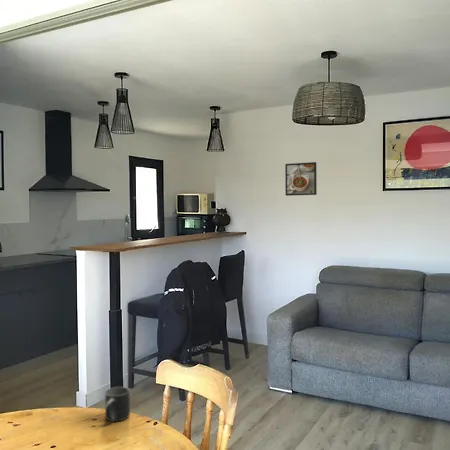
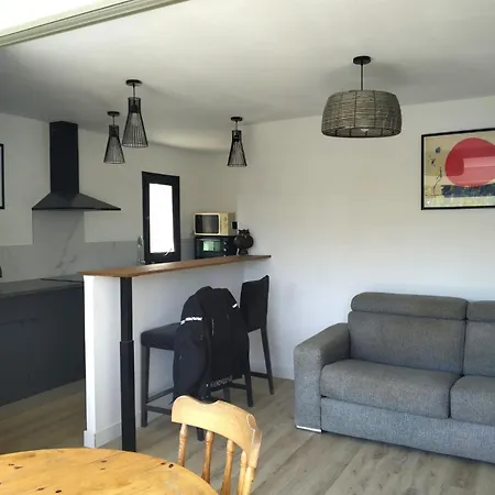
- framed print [284,161,318,197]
- mug [104,386,131,423]
